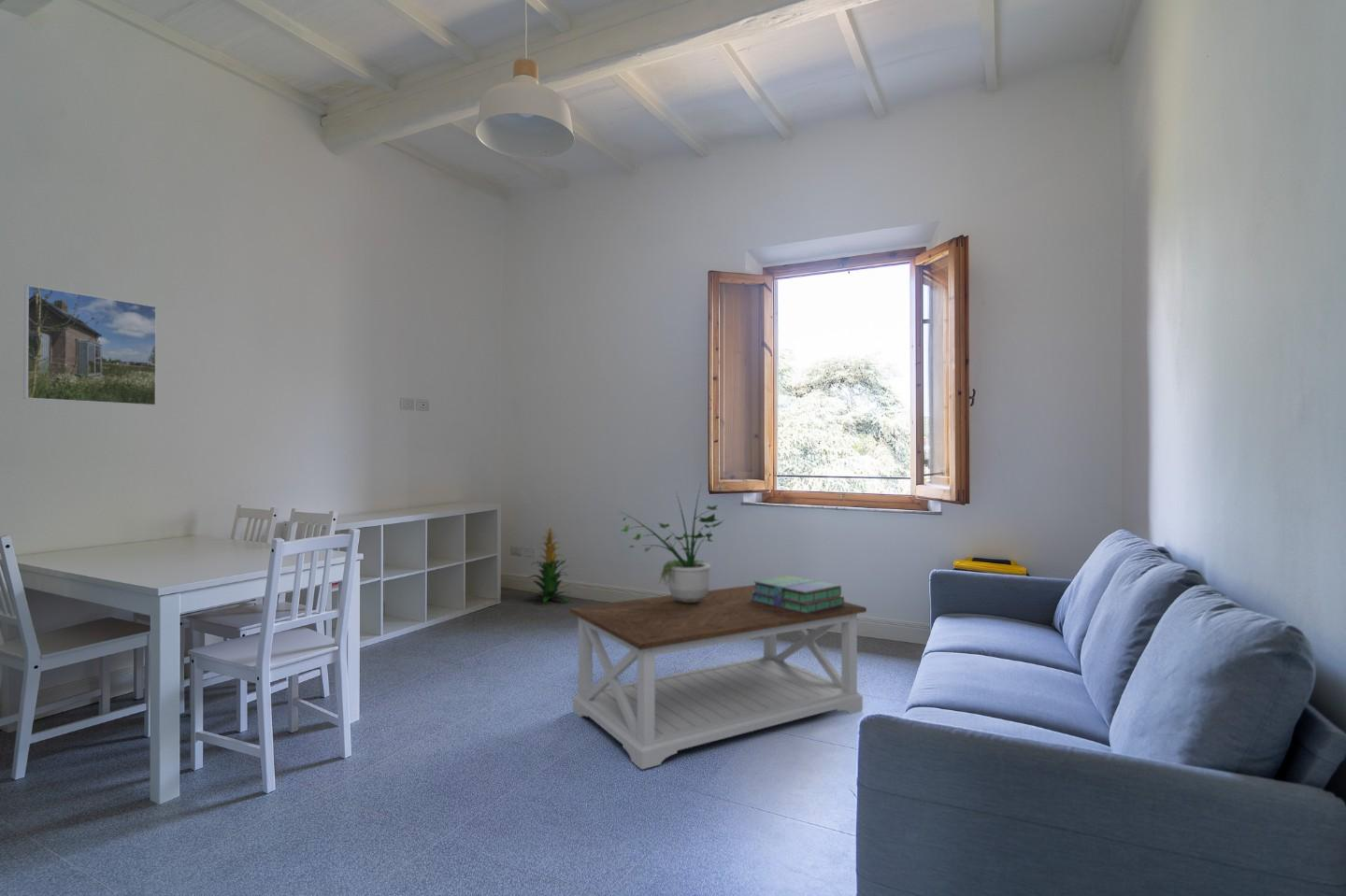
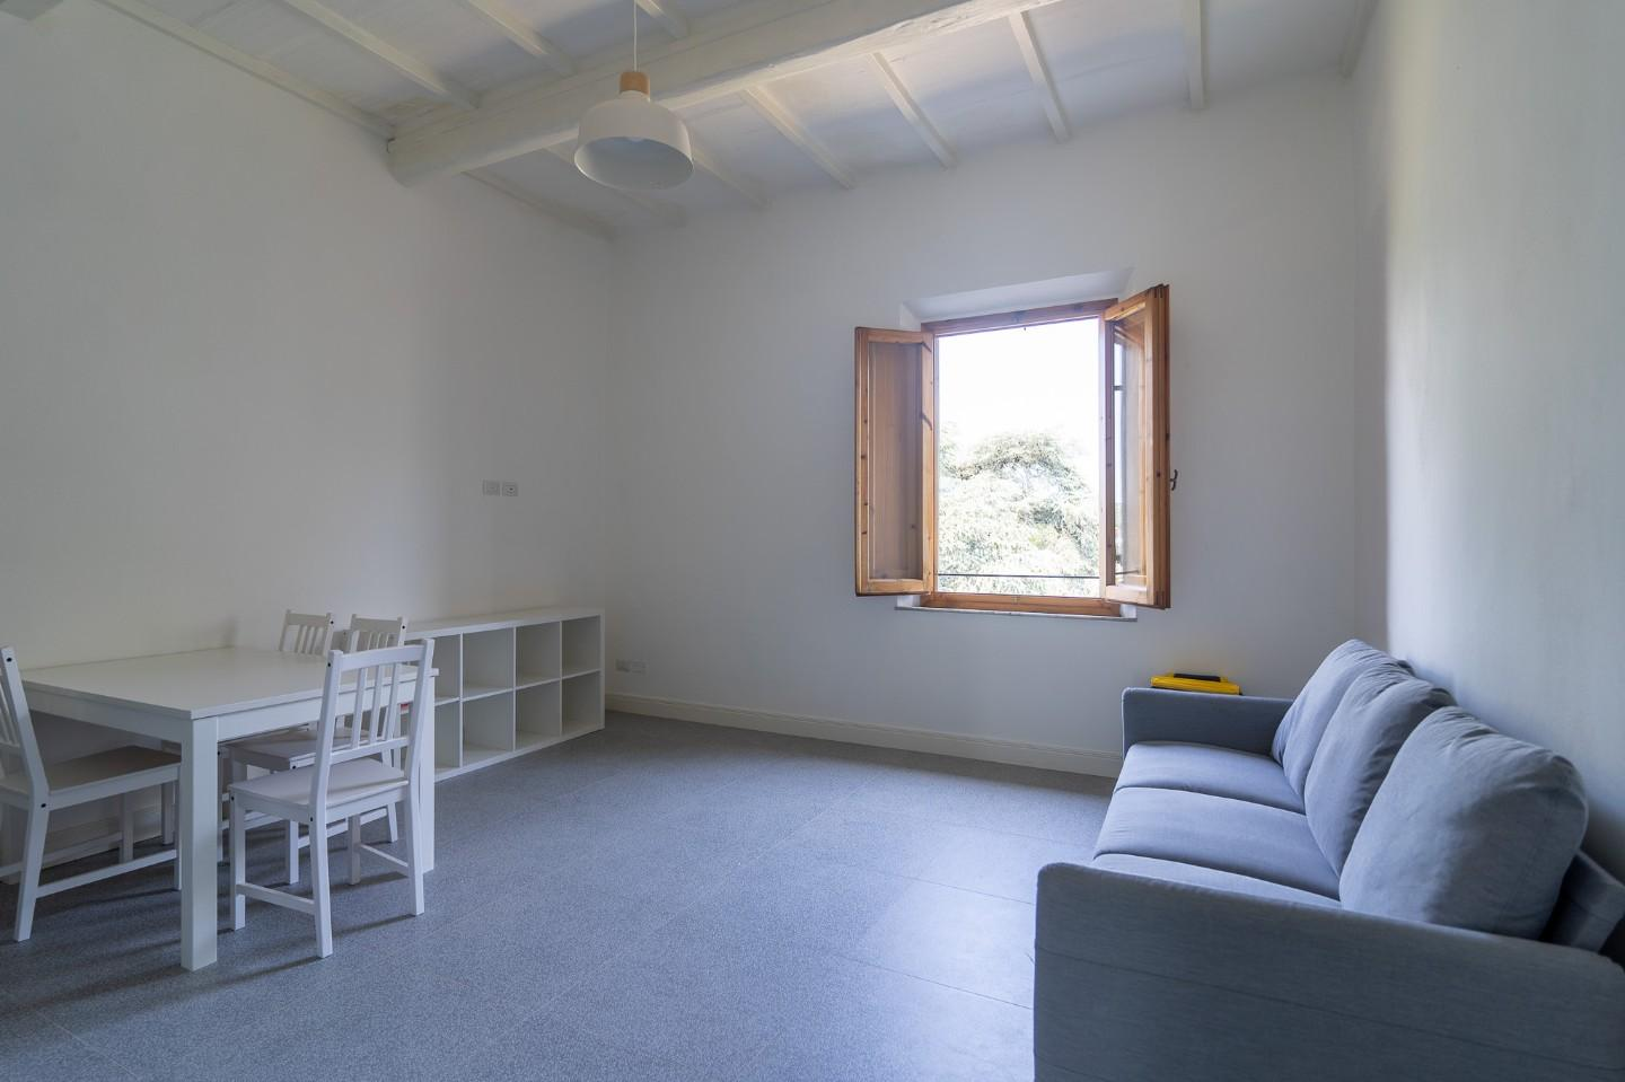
- stack of books [751,575,845,613]
- indoor plant [523,524,572,604]
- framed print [23,284,157,406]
- potted plant [618,483,724,603]
- coffee table [569,584,867,771]
